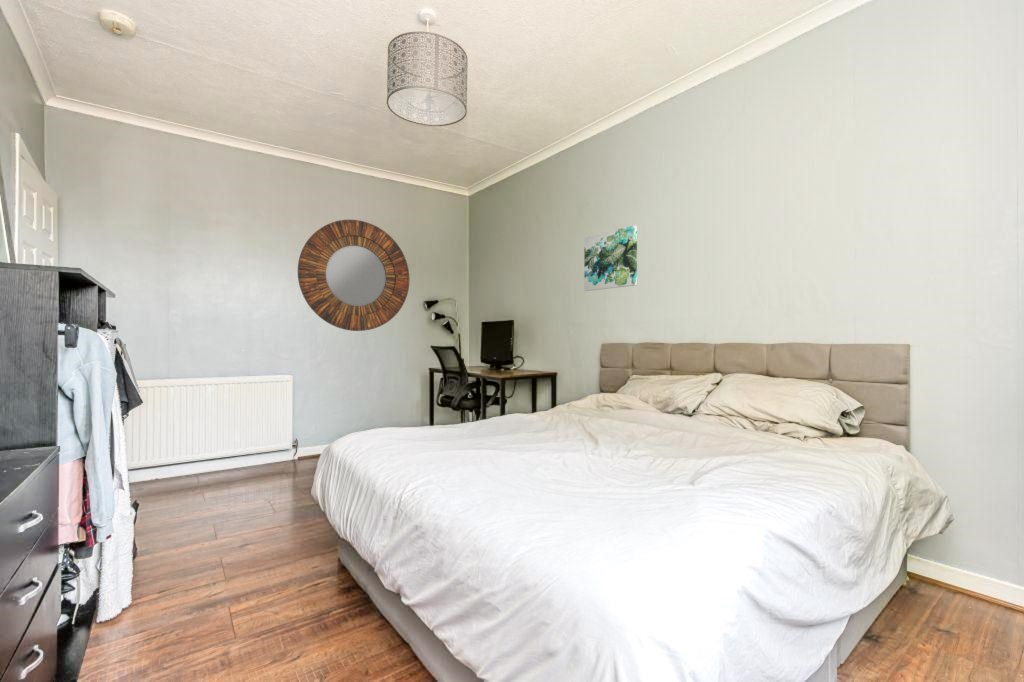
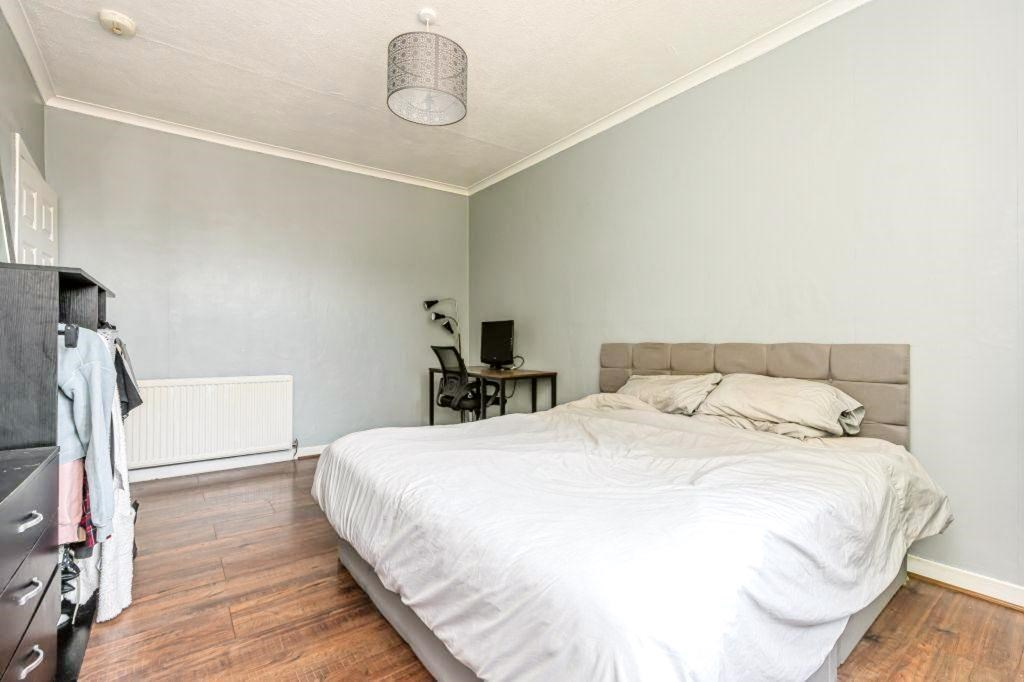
- wall art [583,224,638,292]
- home mirror [297,219,410,332]
